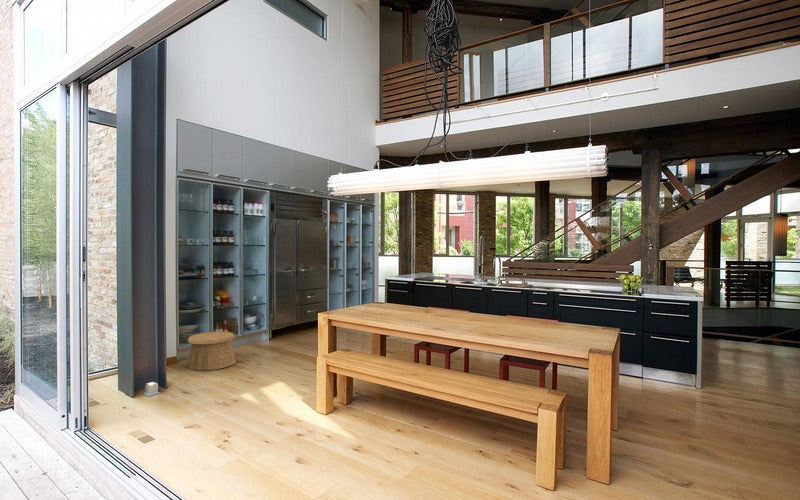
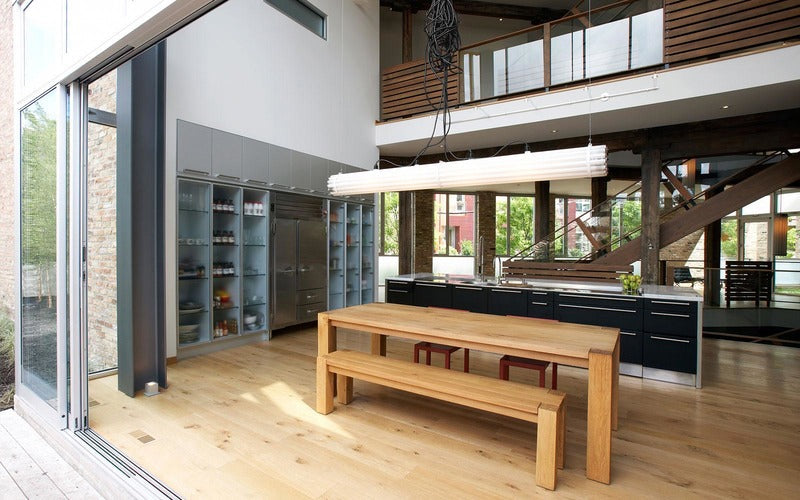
- basket [186,331,237,372]
